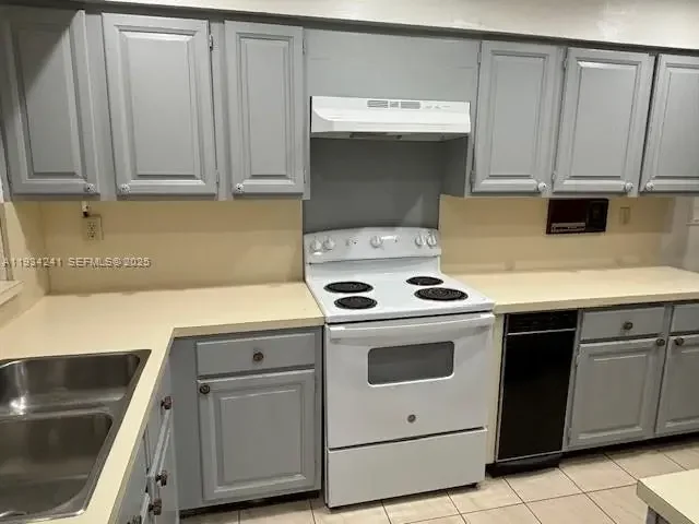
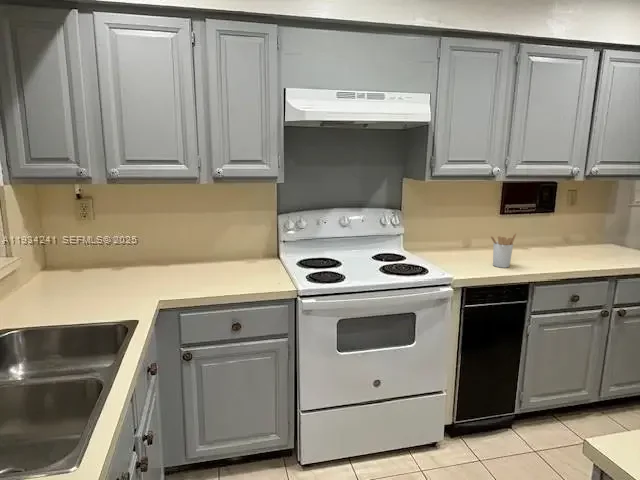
+ utensil holder [489,232,517,269]
